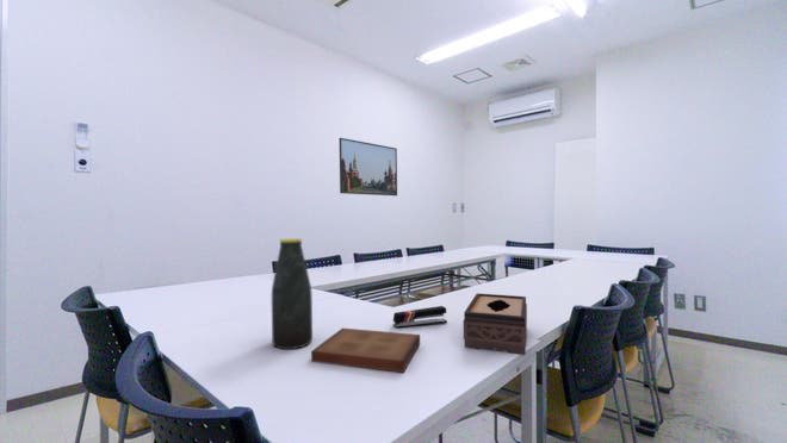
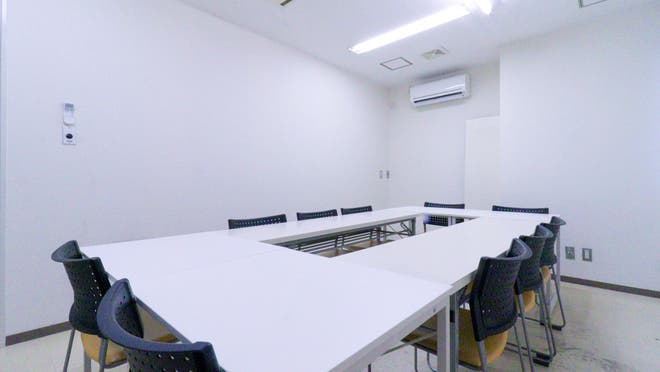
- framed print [337,137,398,196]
- tissue box [463,292,528,356]
- book [310,327,421,374]
- stapler [392,305,448,330]
- bottle [271,237,314,350]
